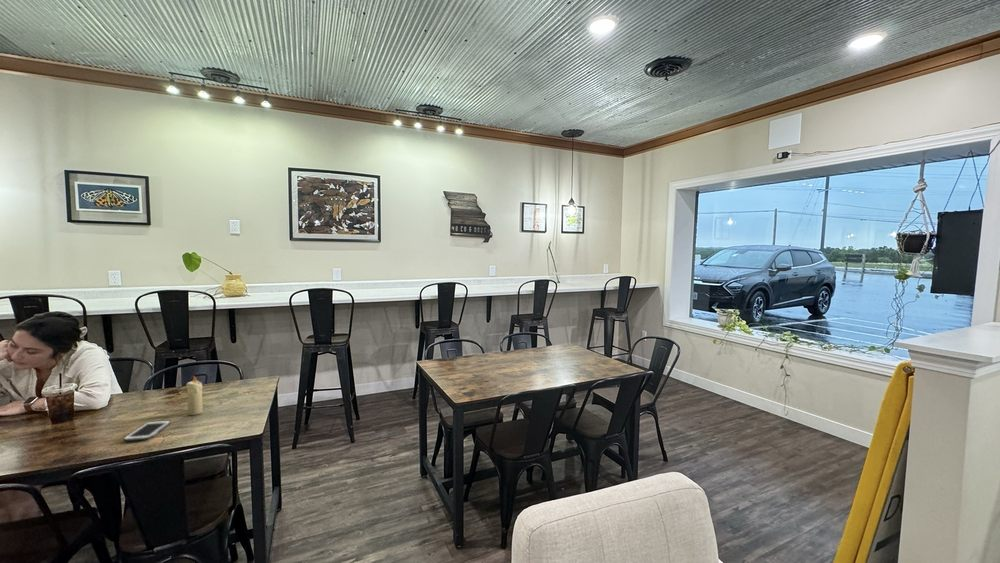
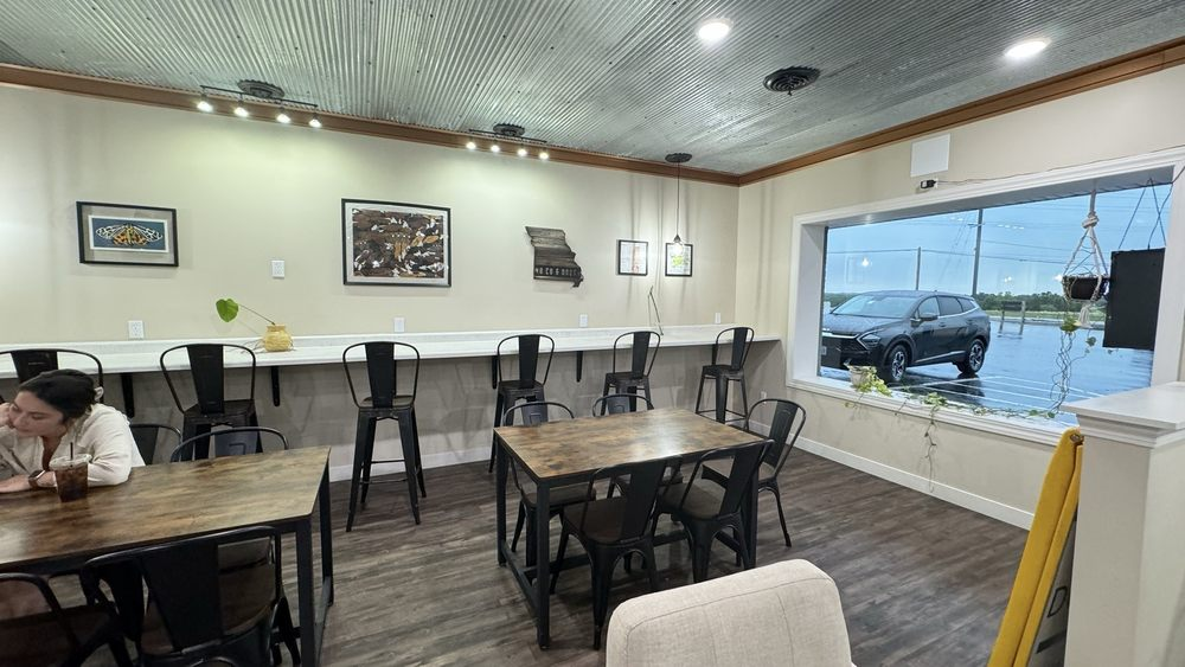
- candle [185,375,204,416]
- cell phone [122,420,172,442]
